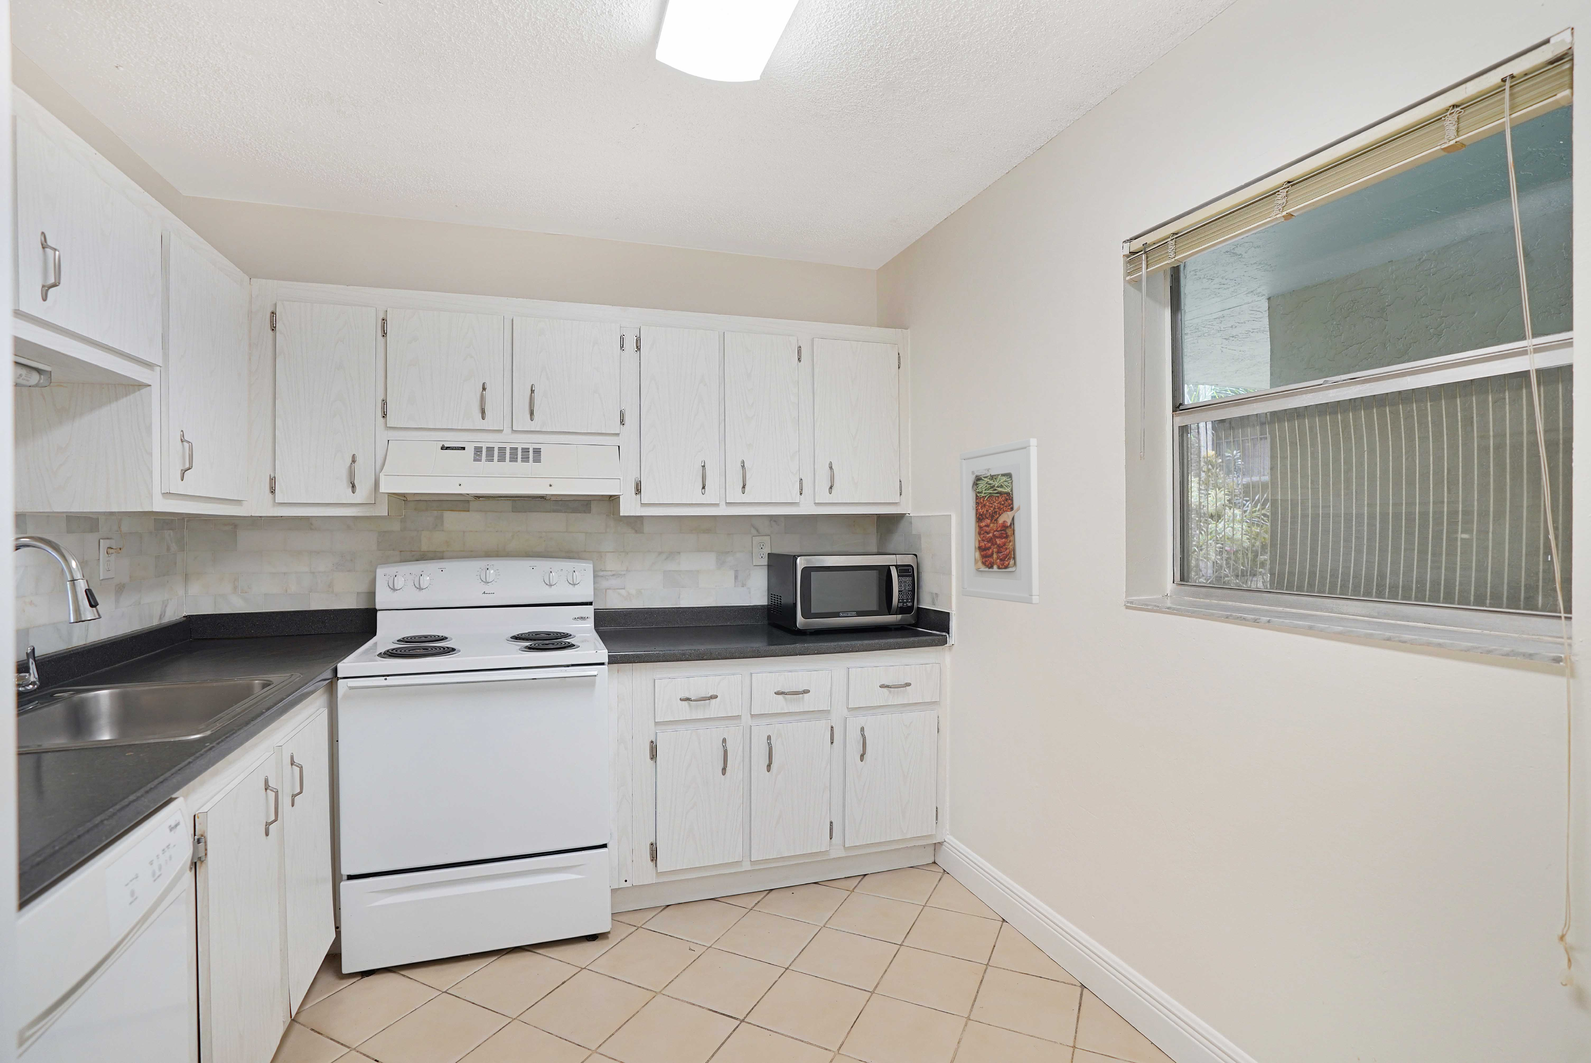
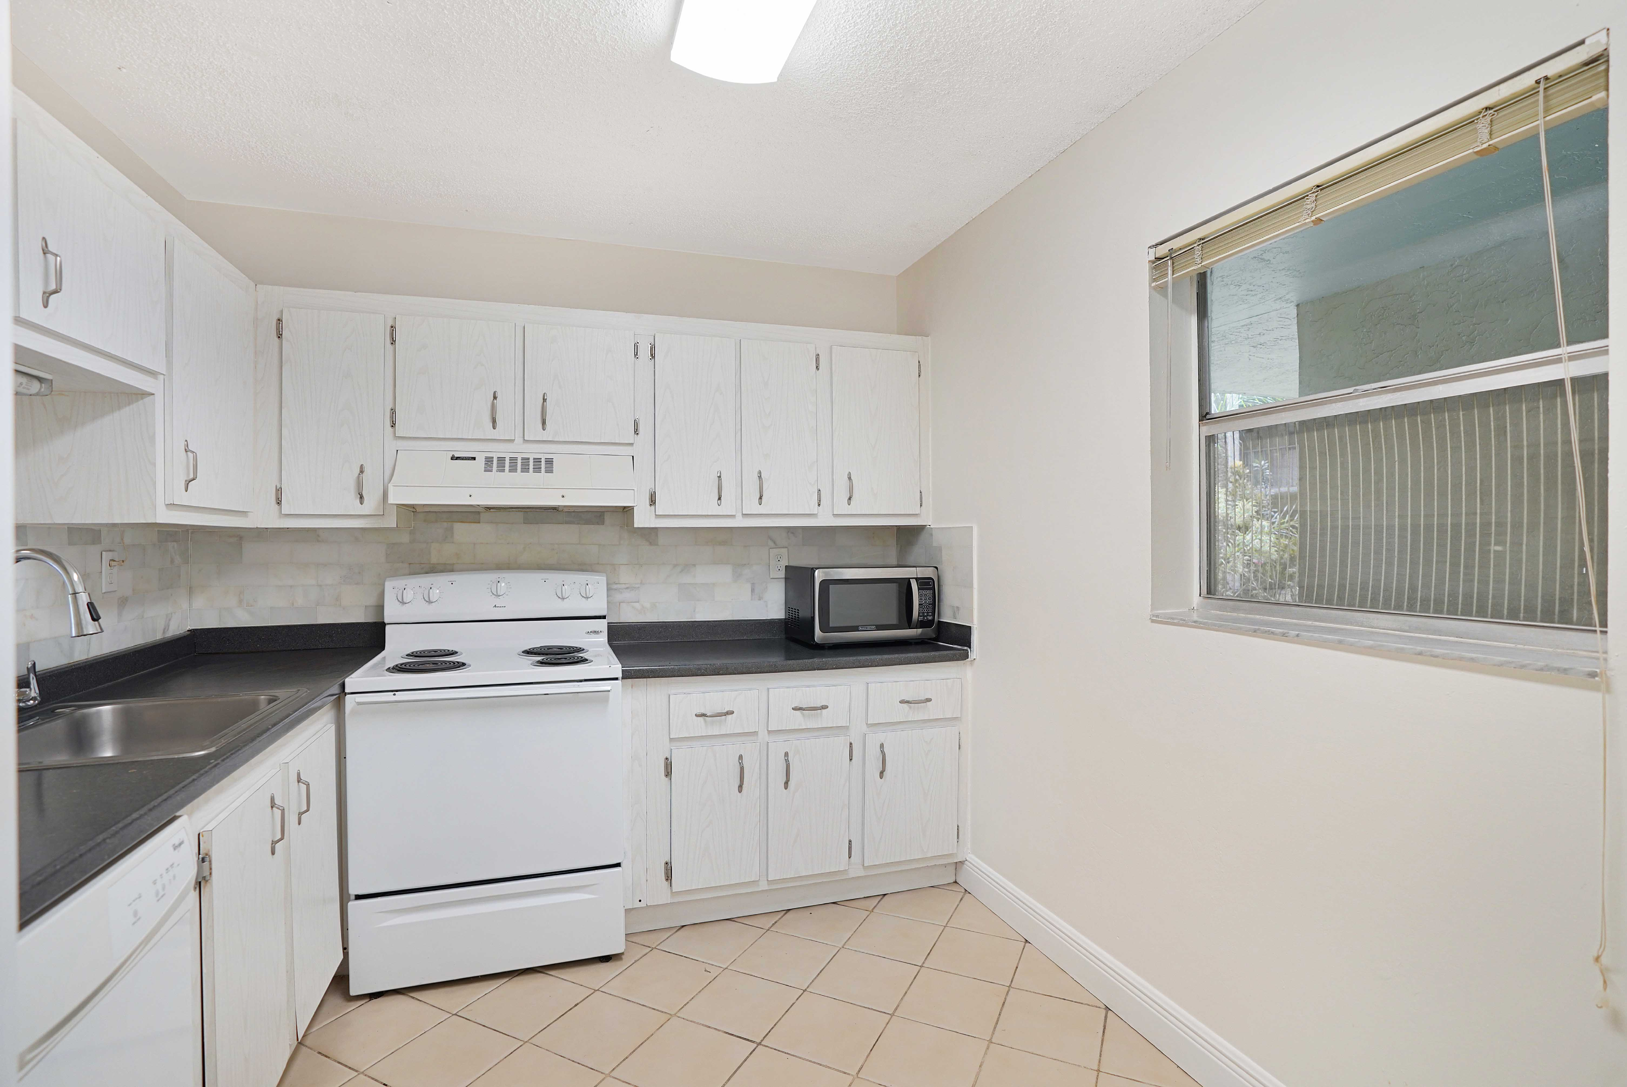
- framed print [960,438,1039,605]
